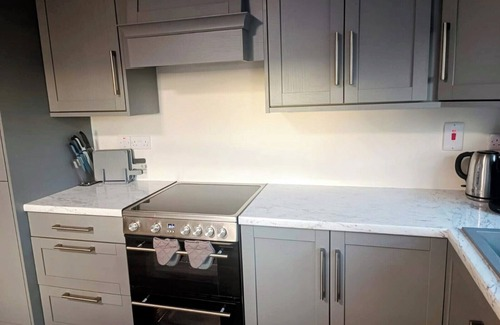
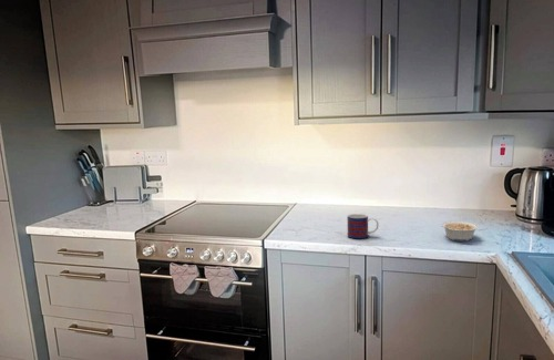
+ mug [346,213,379,239]
+ legume [441,220,479,243]
